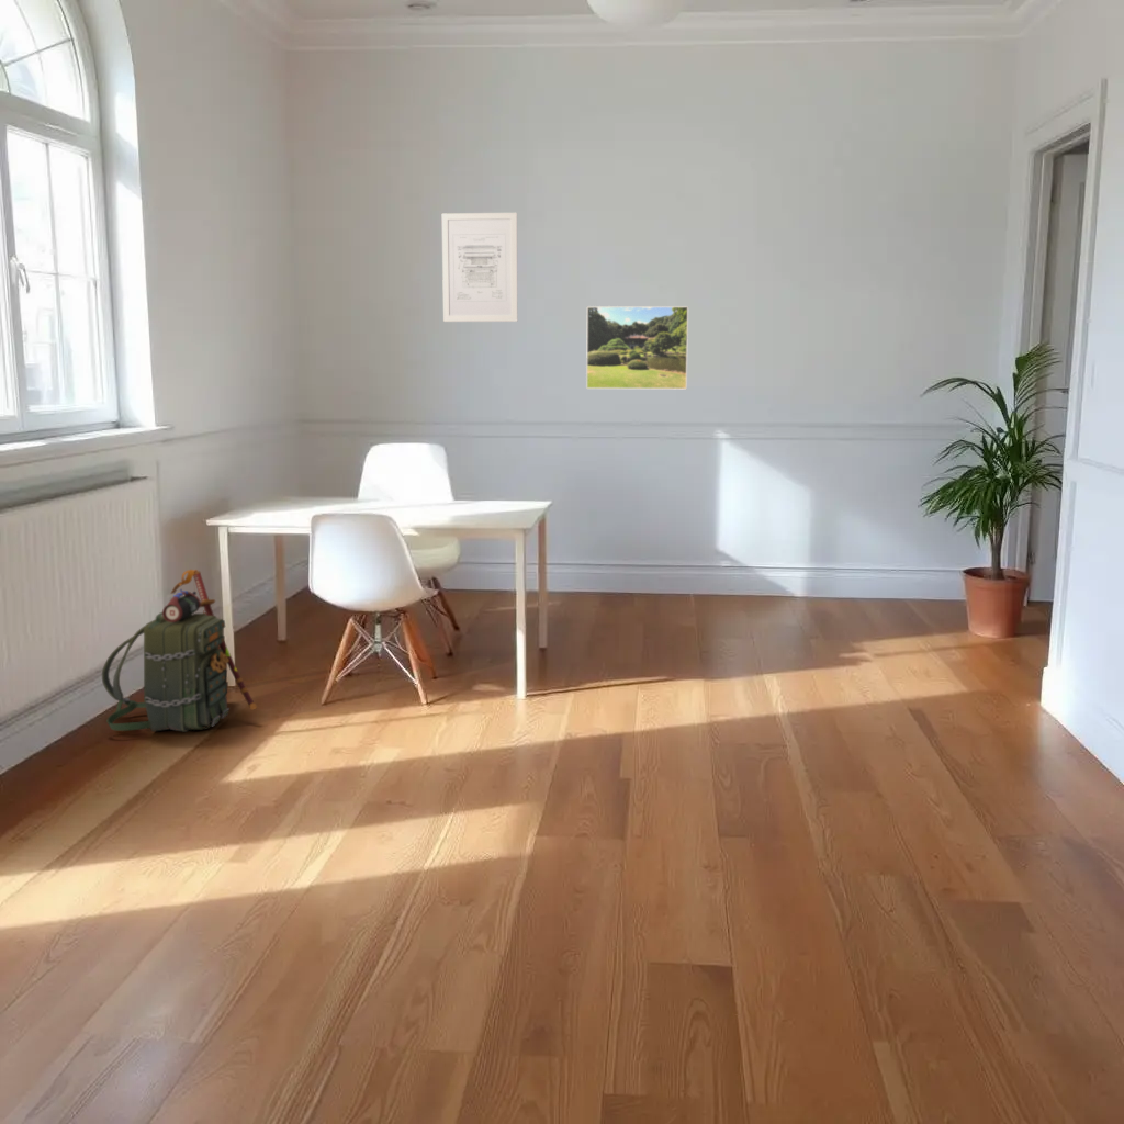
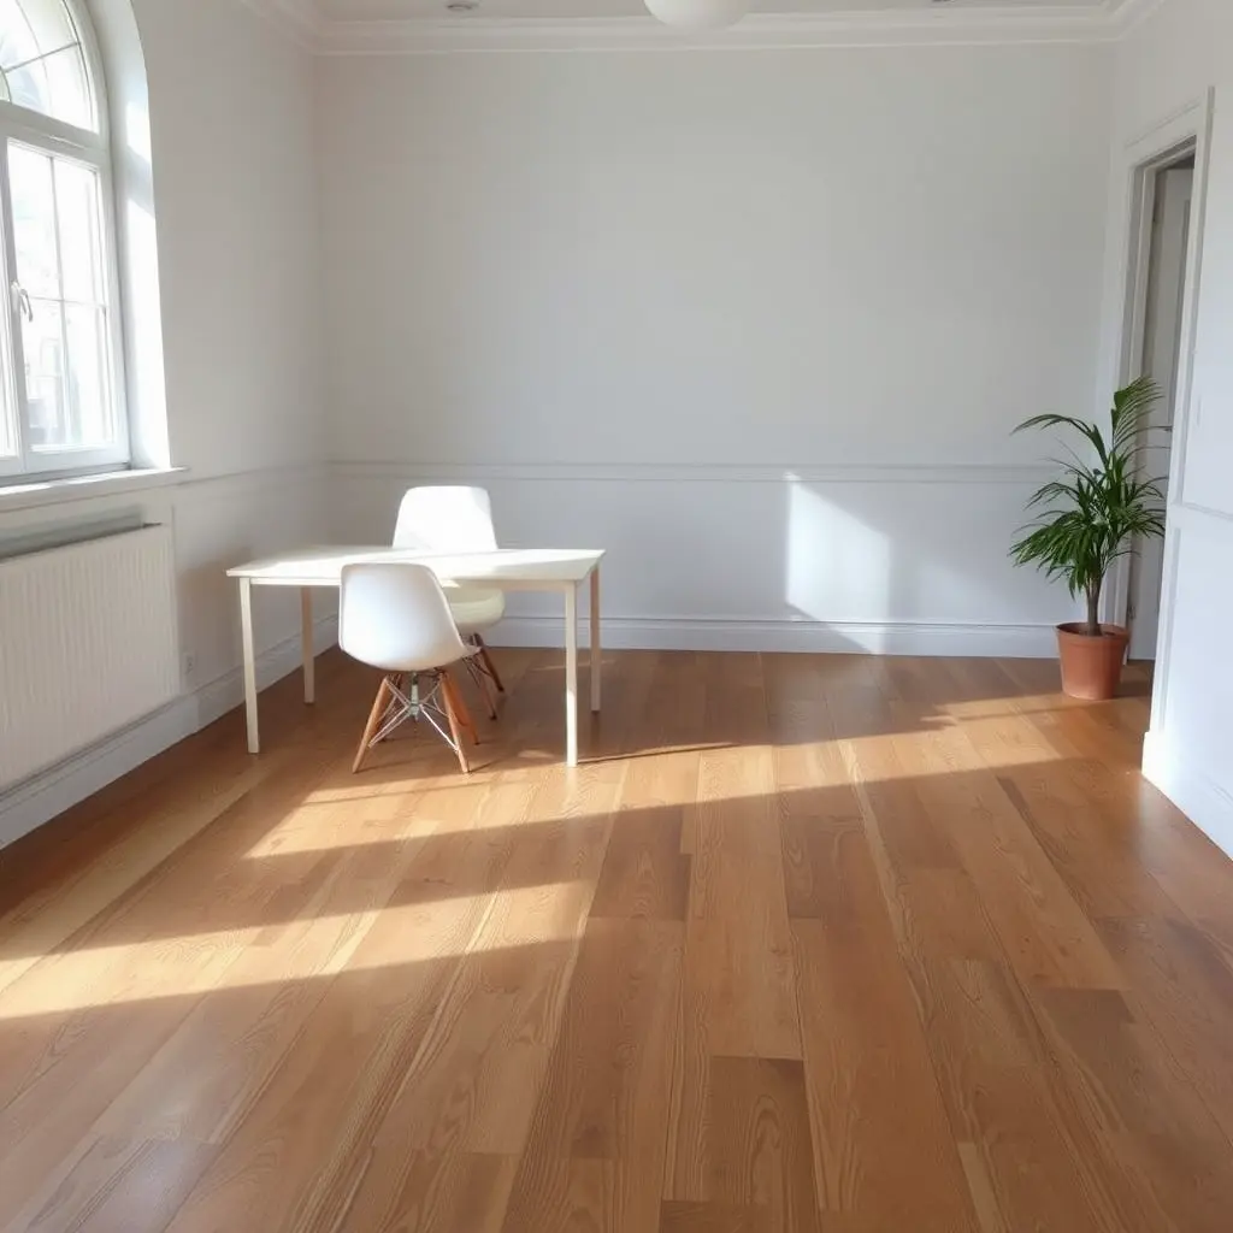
- wall art [441,212,518,323]
- backpack [101,569,259,733]
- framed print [585,305,689,390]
